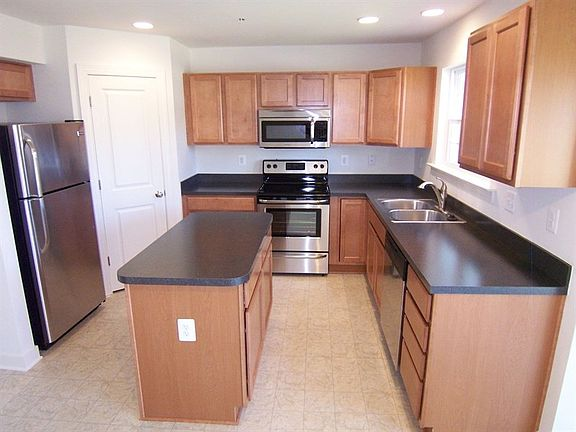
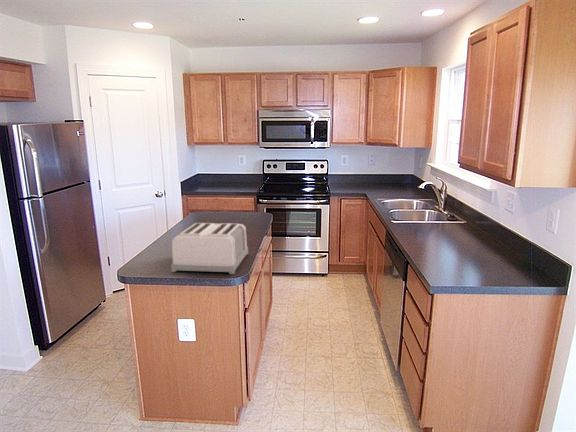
+ toaster [170,222,249,275]
